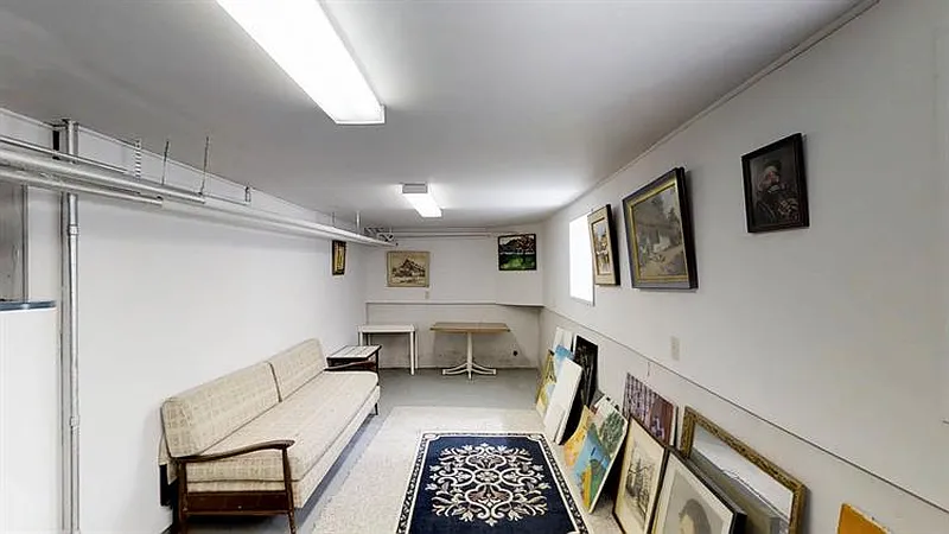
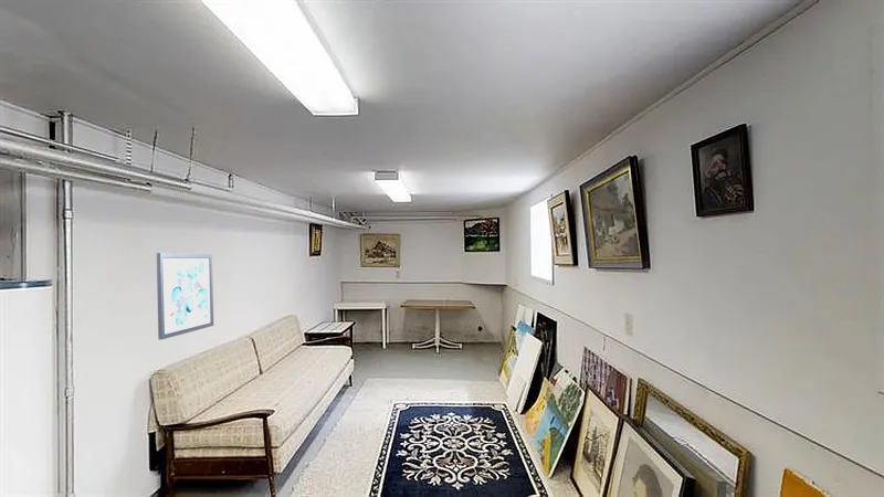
+ wall art [156,252,214,341]
